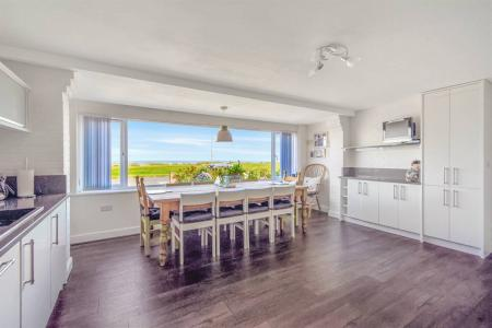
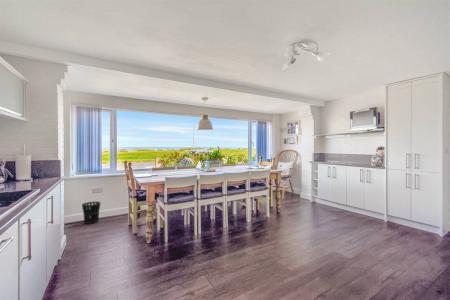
+ wastebasket [81,201,101,225]
